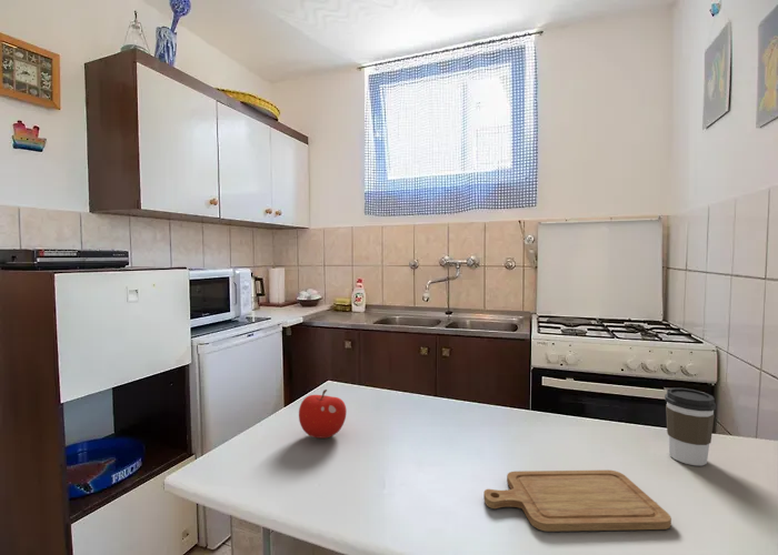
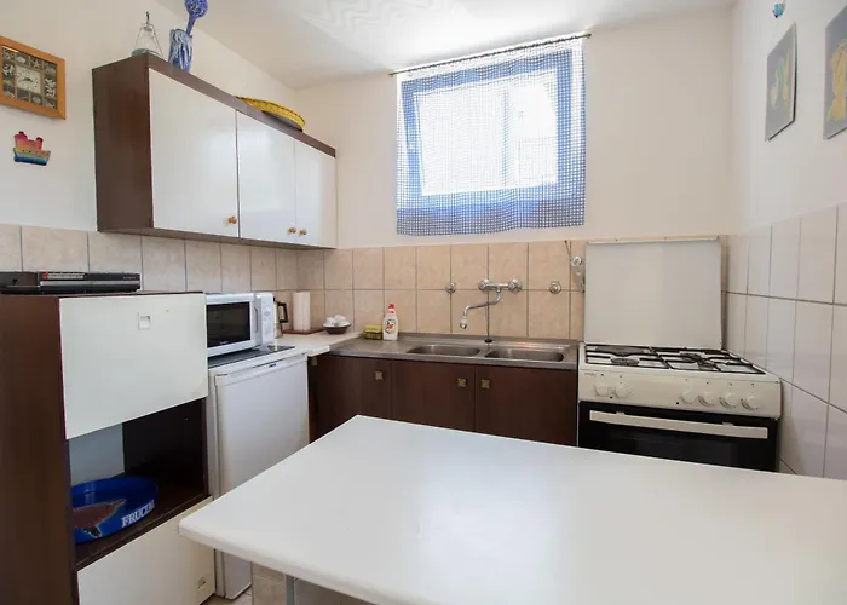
- coffee cup [664,387,718,466]
- fruit [298,389,348,440]
- chopping board [482,470,672,533]
